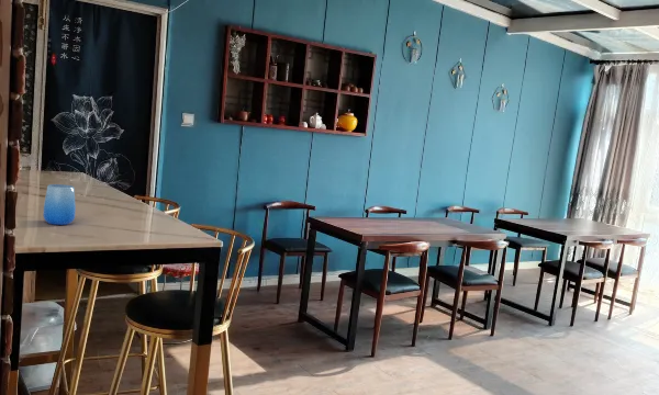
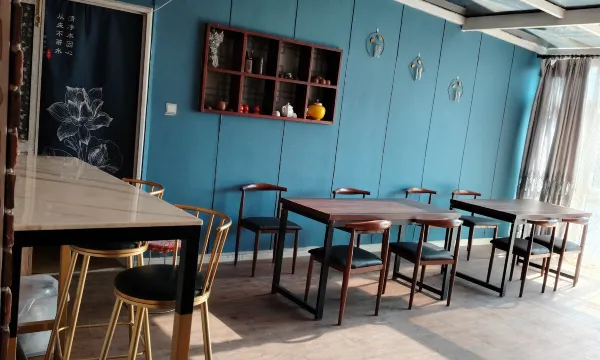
- cup [42,183,77,226]
